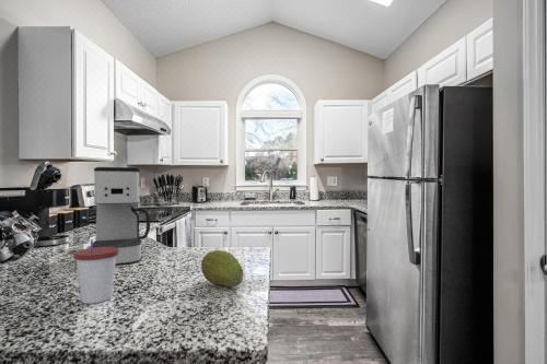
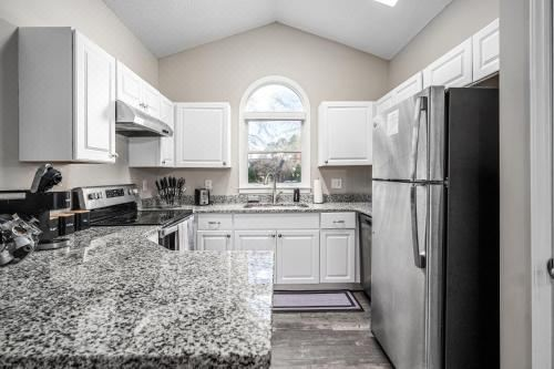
- coffee maker [93,166,151,267]
- cup [72,238,118,305]
- fruit [200,249,244,287]
